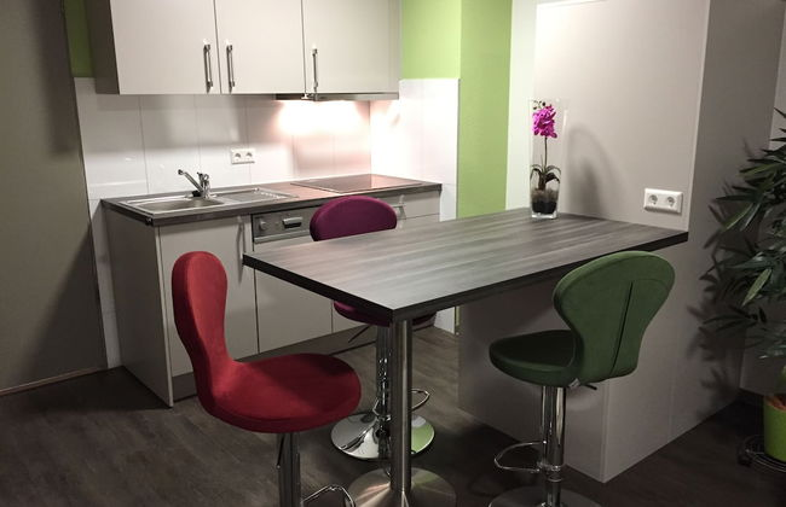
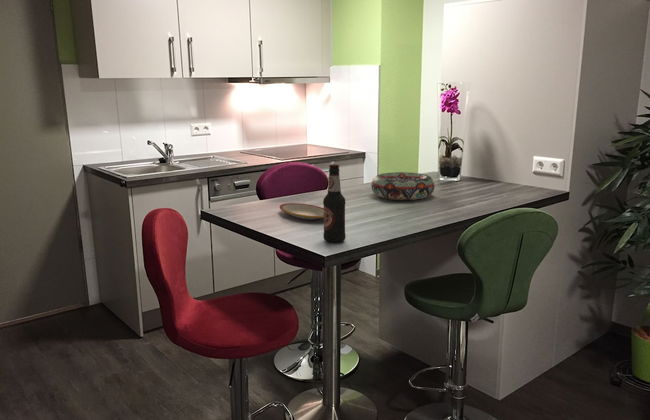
+ plate [279,202,324,221]
+ bottle [322,163,346,244]
+ decorative bowl [370,171,436,201]
